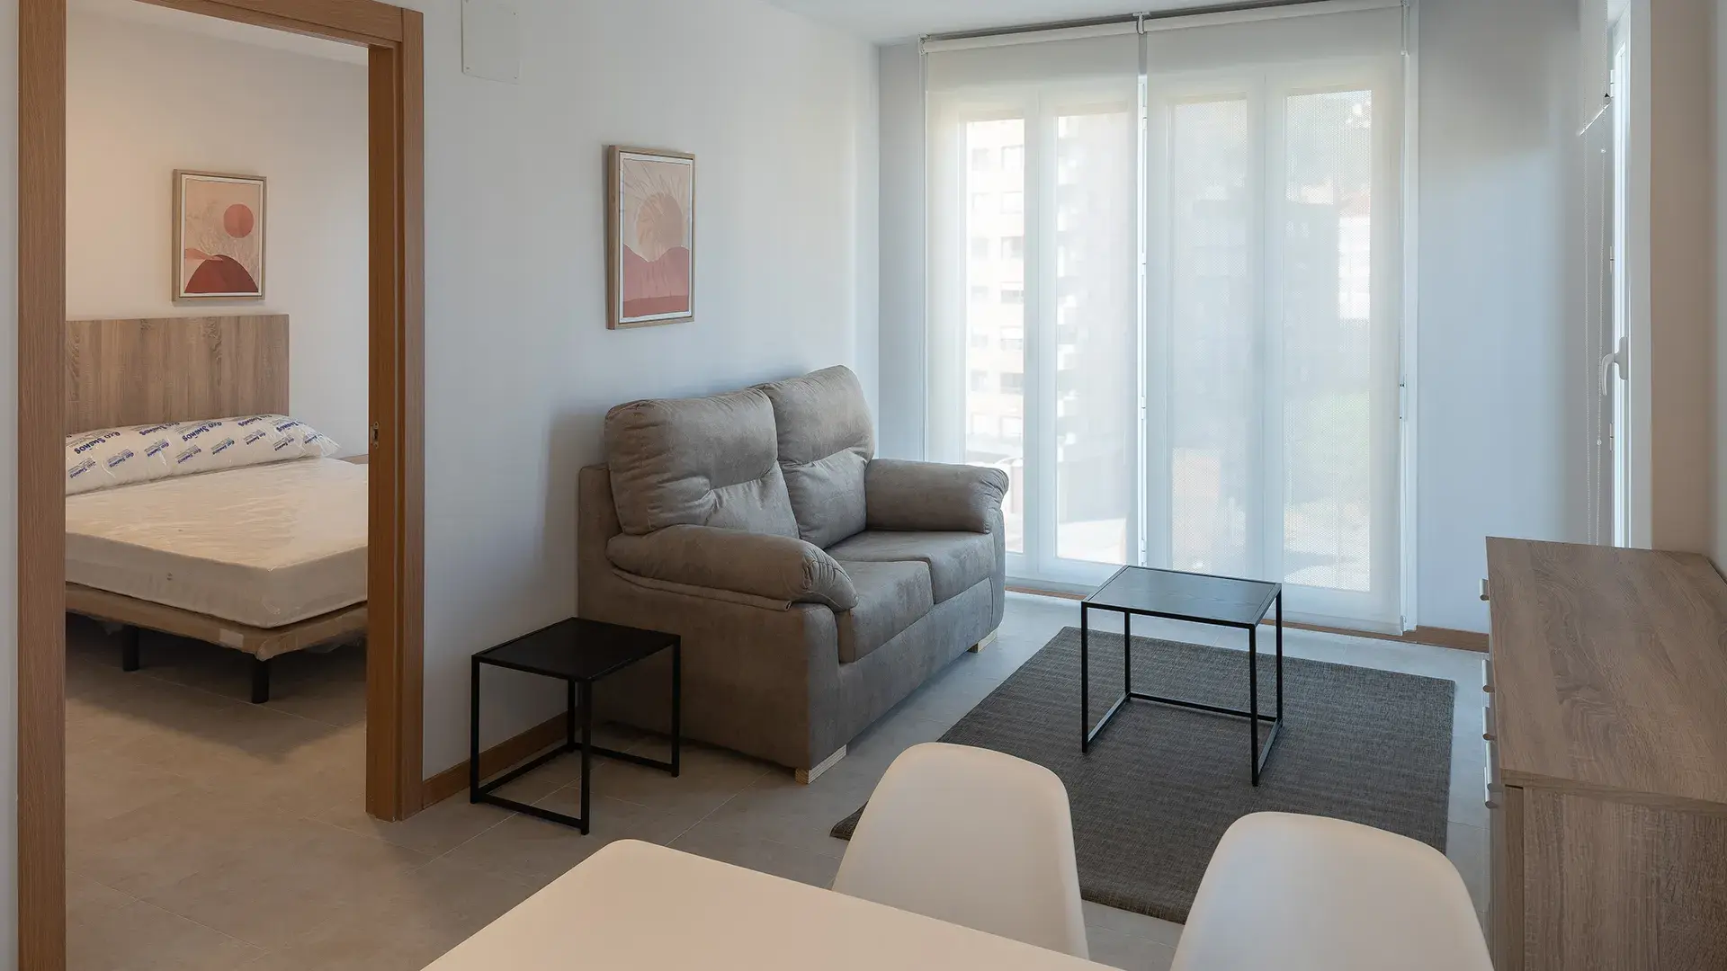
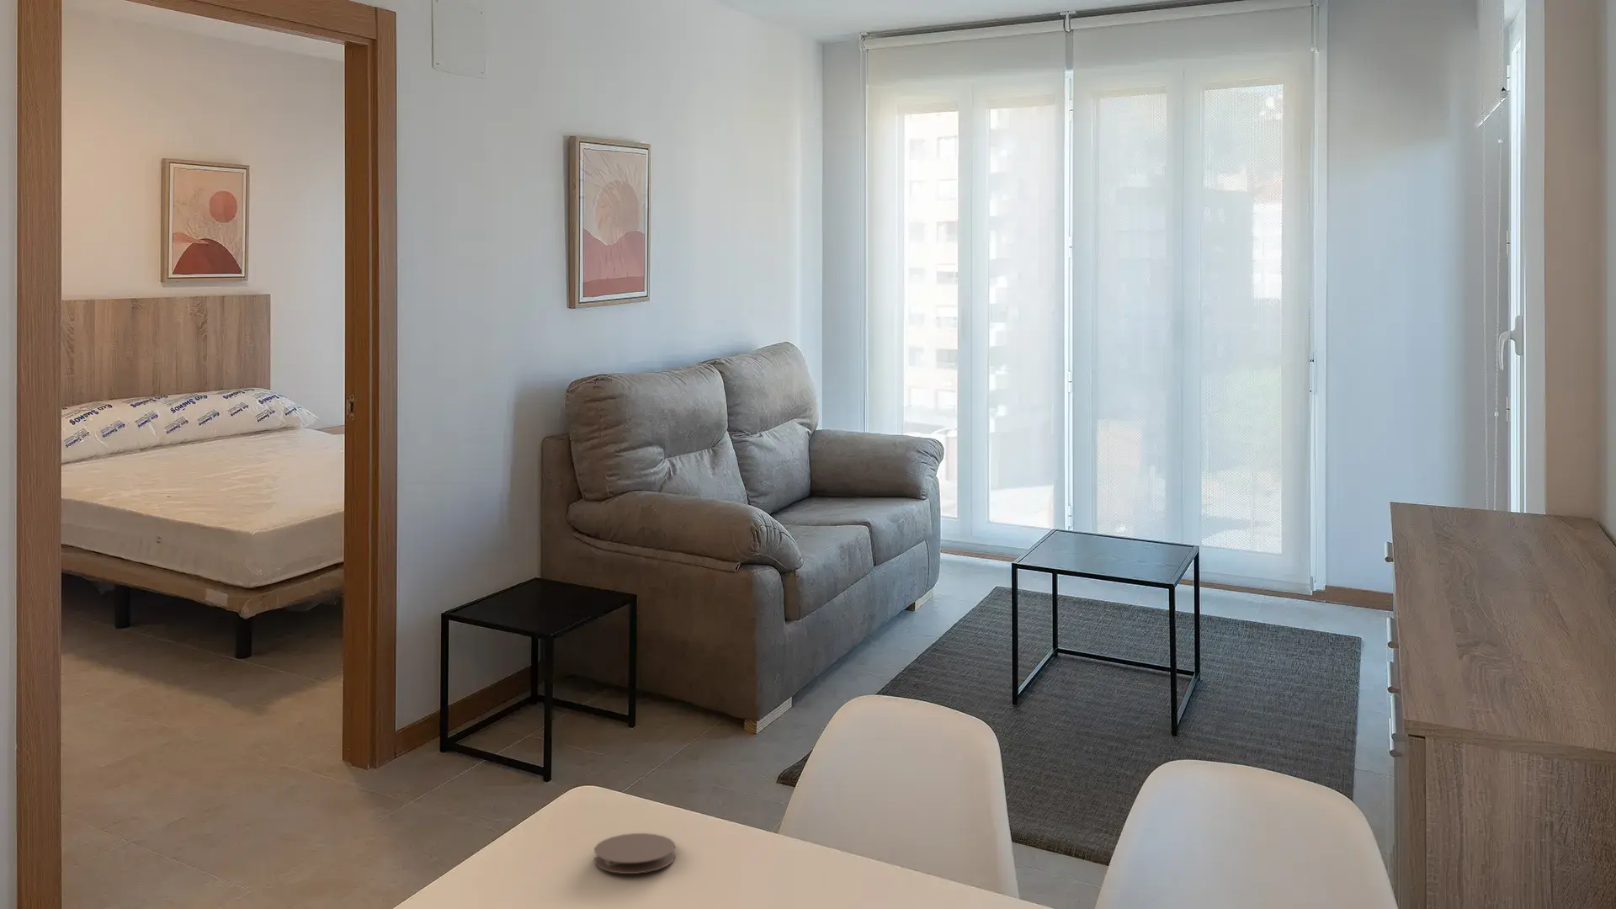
+ coaster [594,832,676,875]
